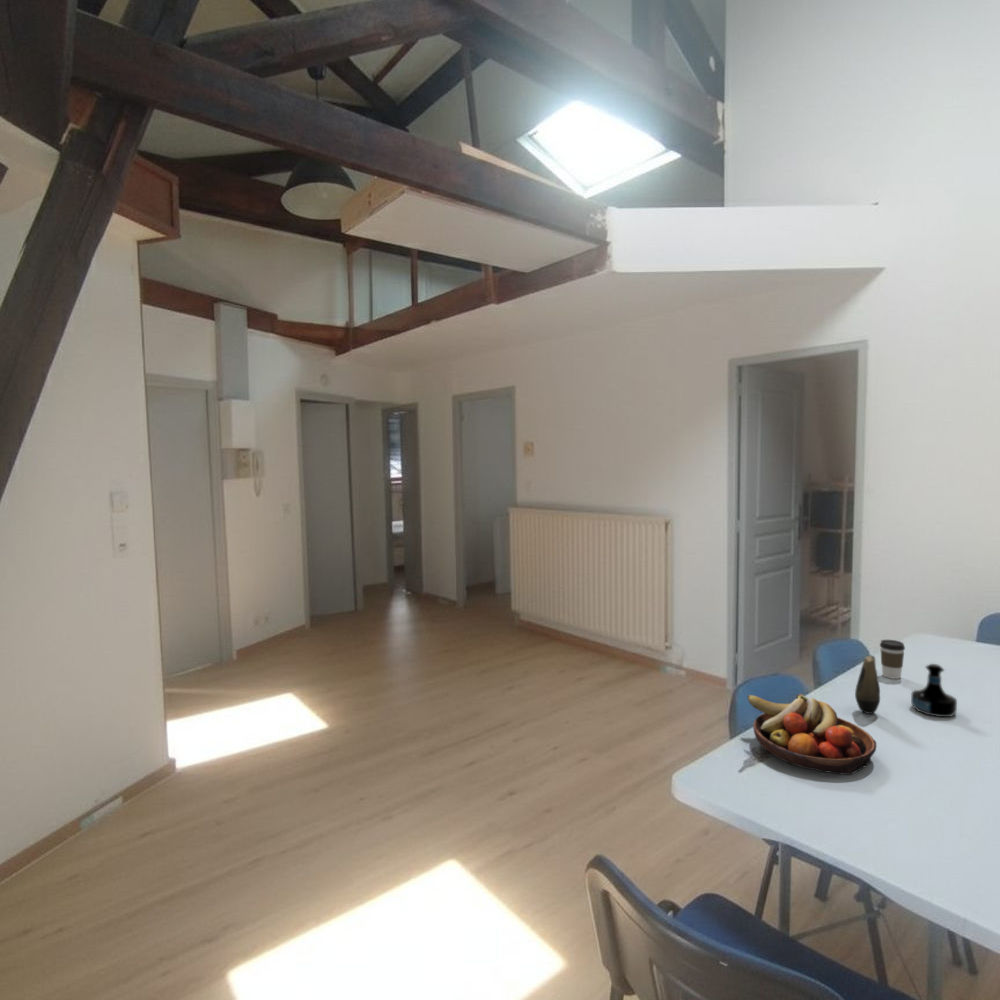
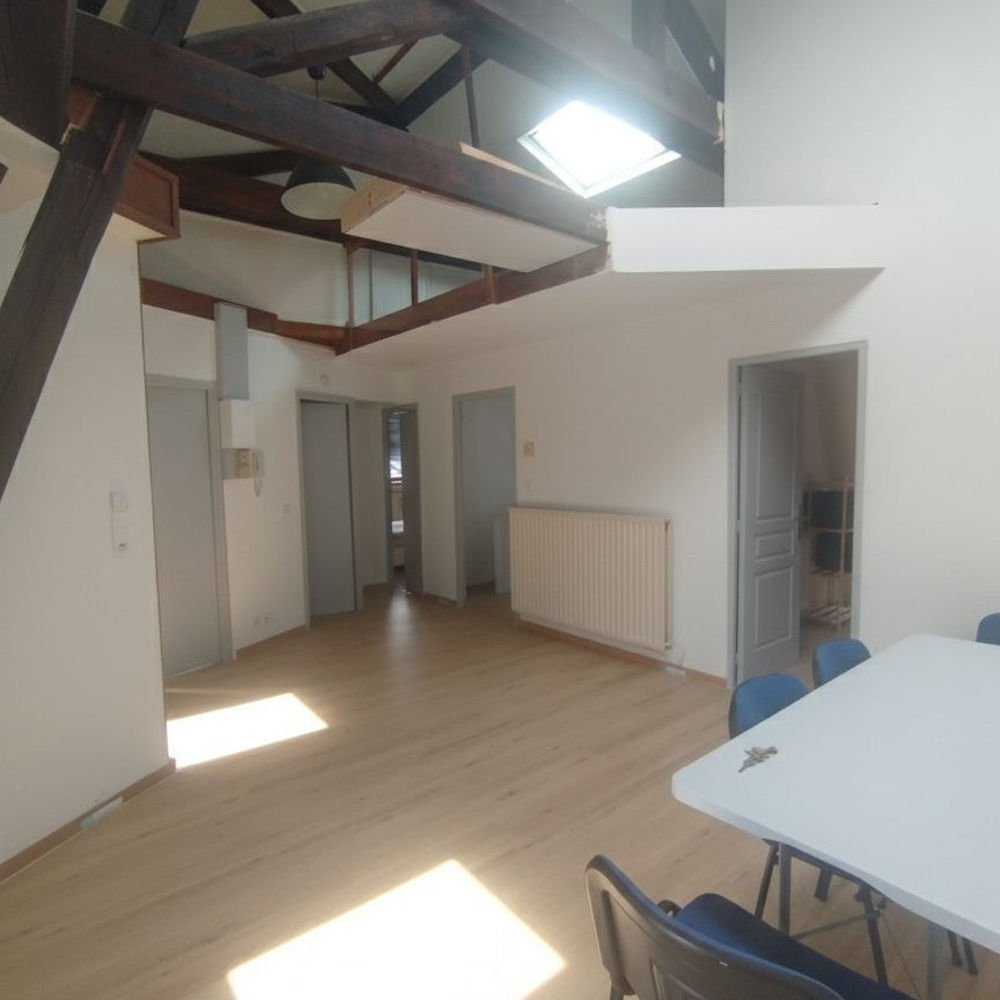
- coffee cup [879,639,906,680]
- fruit bowl [746,693,877,776]
- tequila bottle [910,663,958,718]
- cosmetic container [854,655,881,715]
